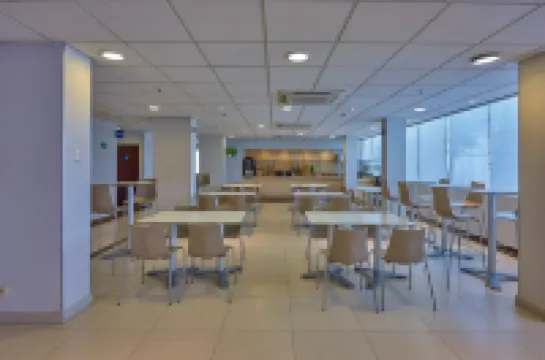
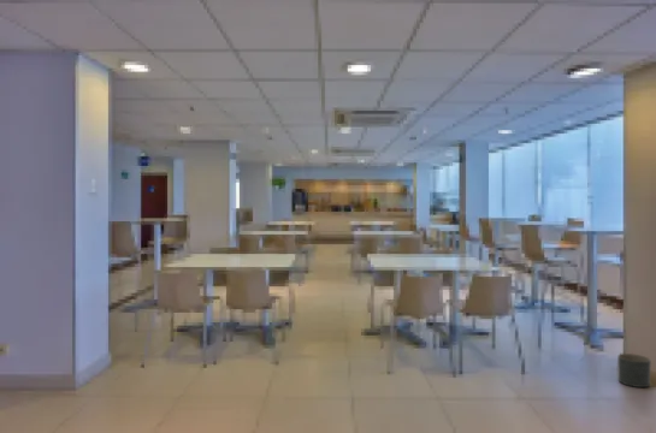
+ planter [616,352,652,388]
